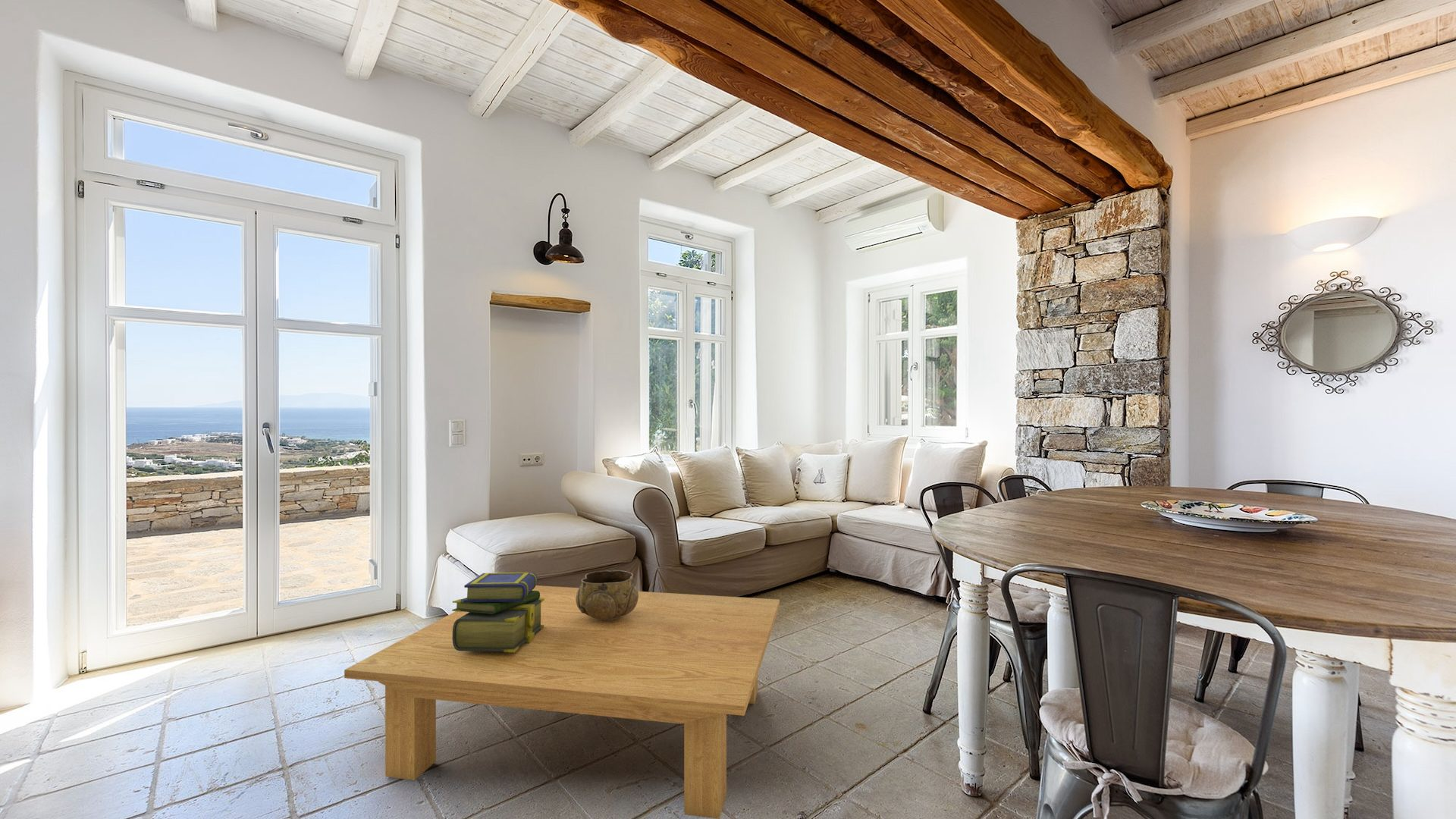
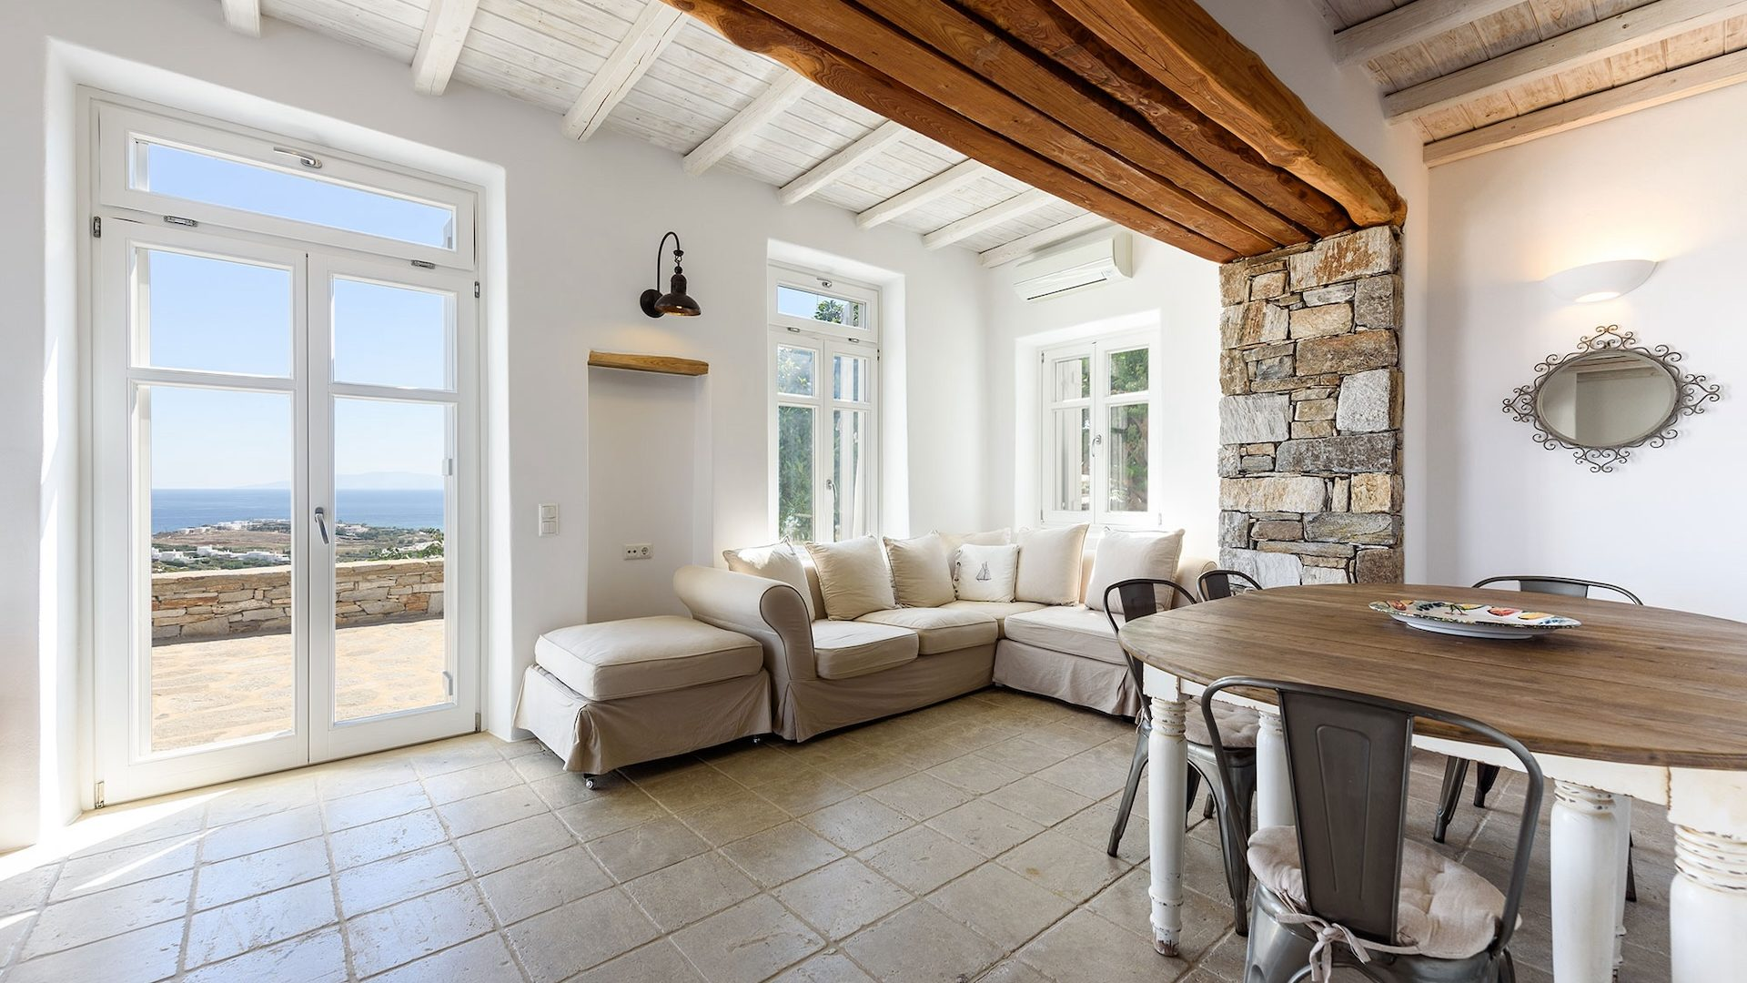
- coffee table [344,585,780,819]
- stack of books [451,572,544,652]
- decorative bowl [576,570,639,621]
